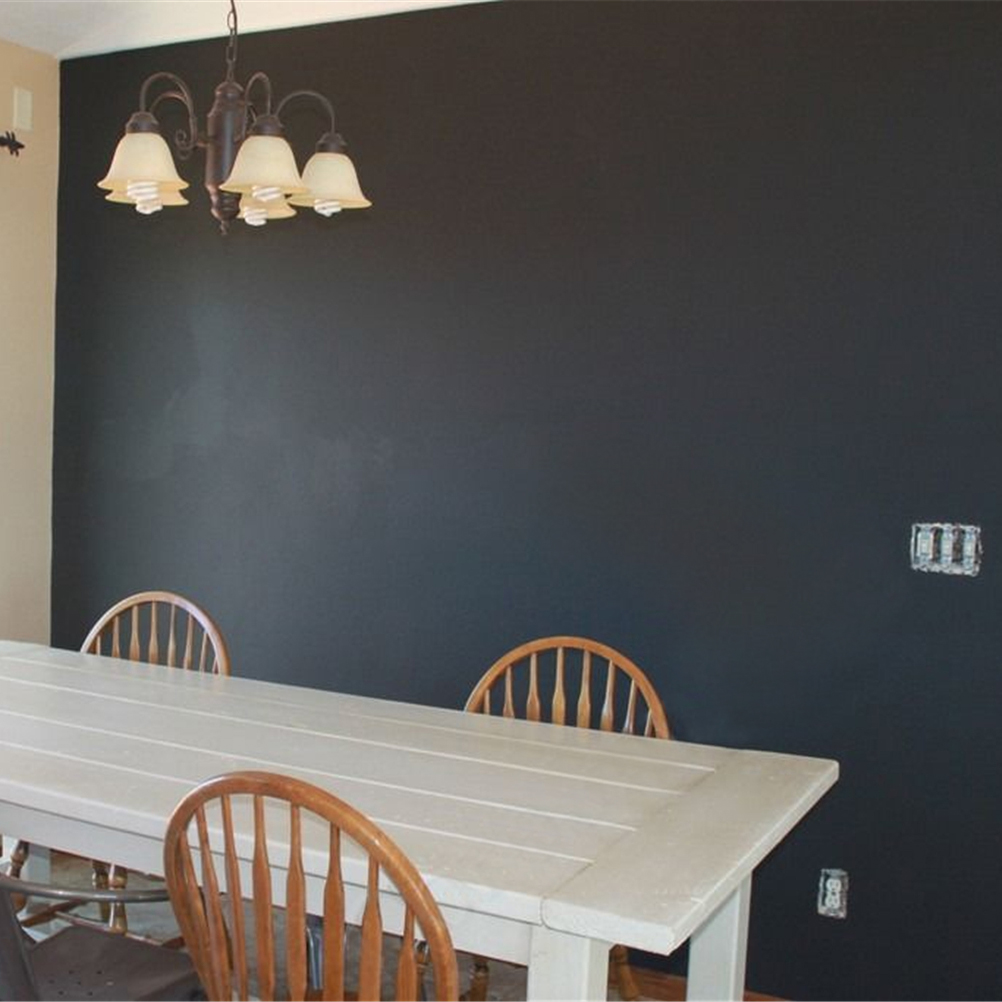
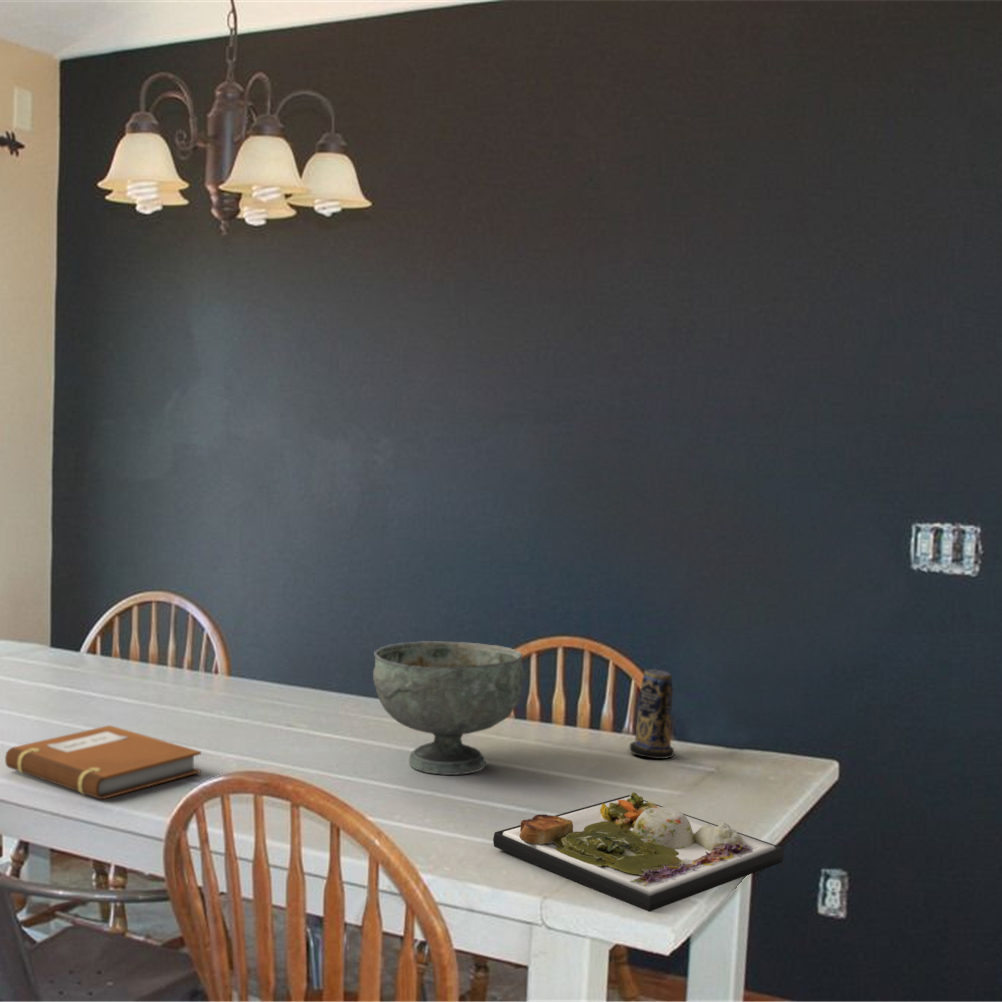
+ notebook [4,724,202,800]
+ dinner plate [492,791,785,912]
+ decorative bowl [372,640,525,776]
+ candle [628,668,675,760]
